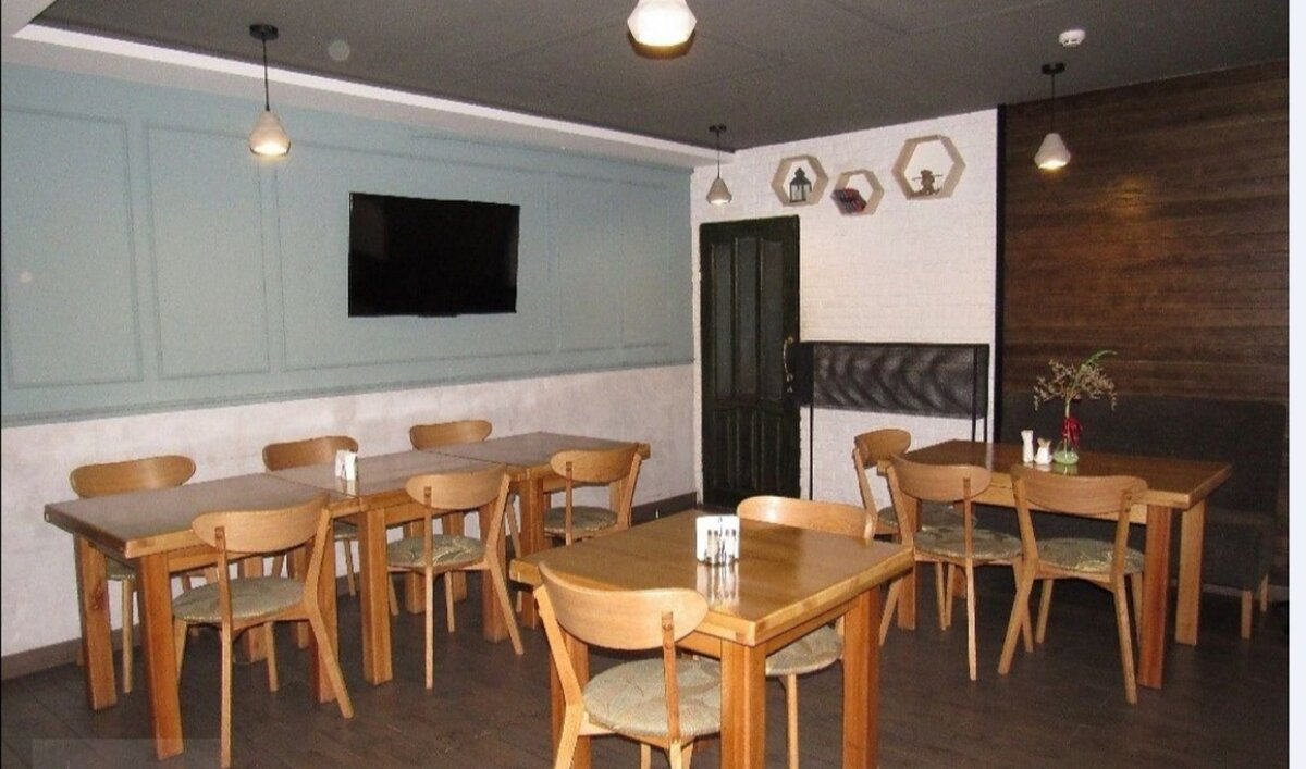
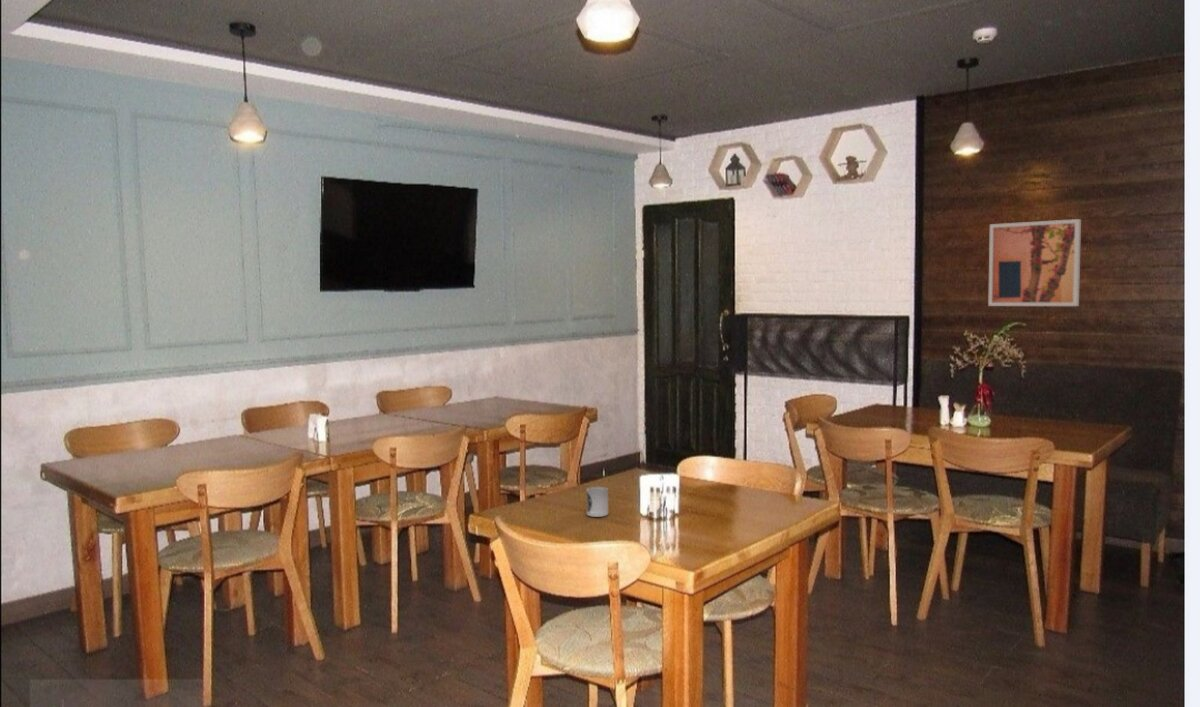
+ wall art [987,218,1082,307]
+ cup [585,486,609,518]
